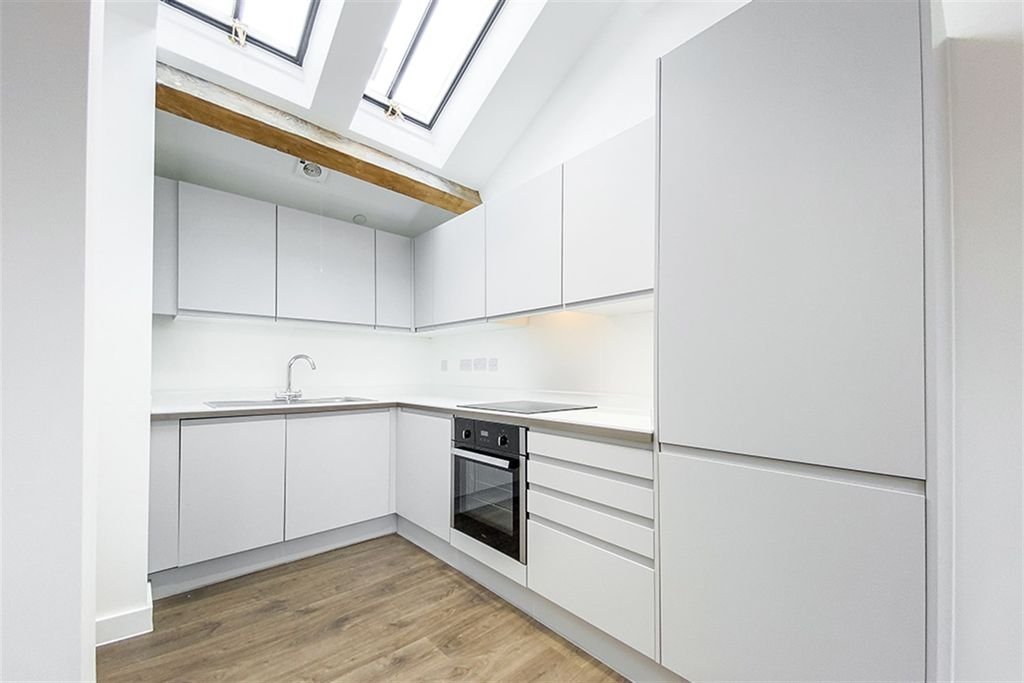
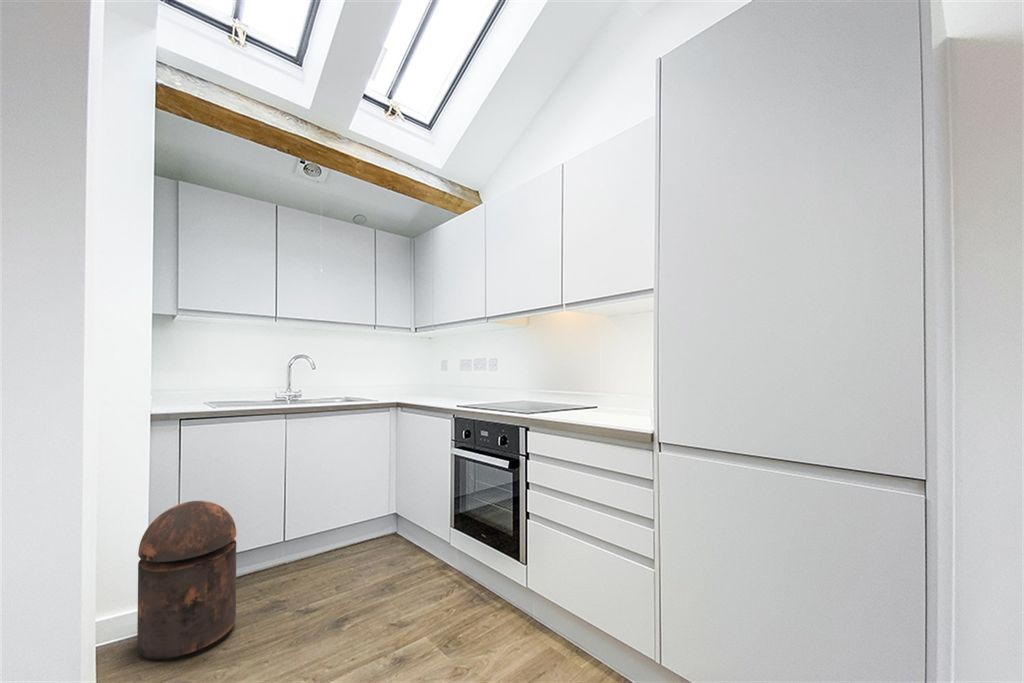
+ trash can [136,500,237,663]
